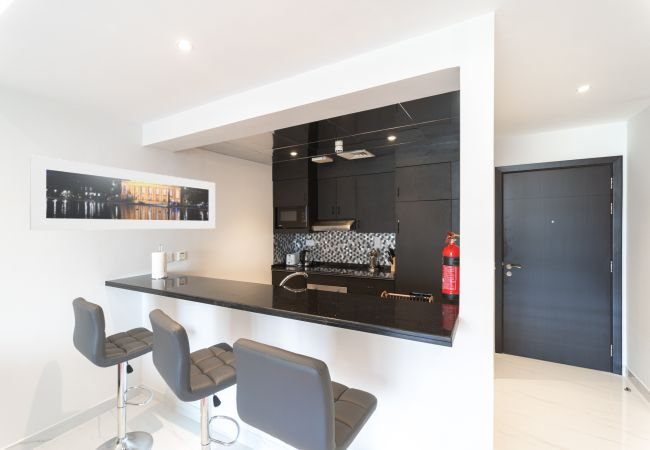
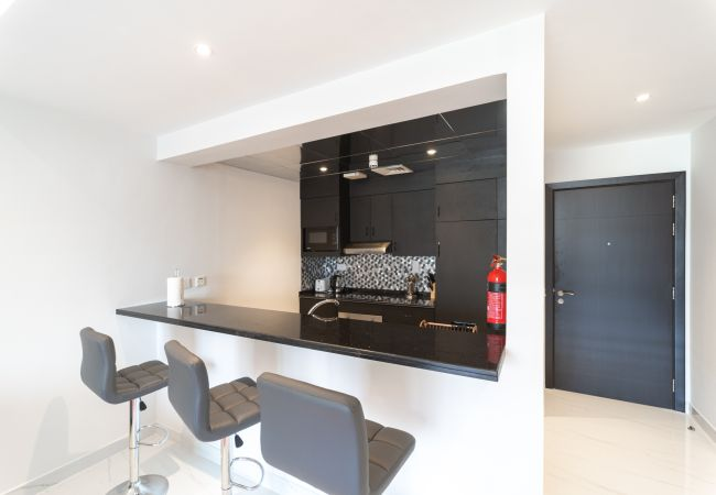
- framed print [29,154,216,231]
